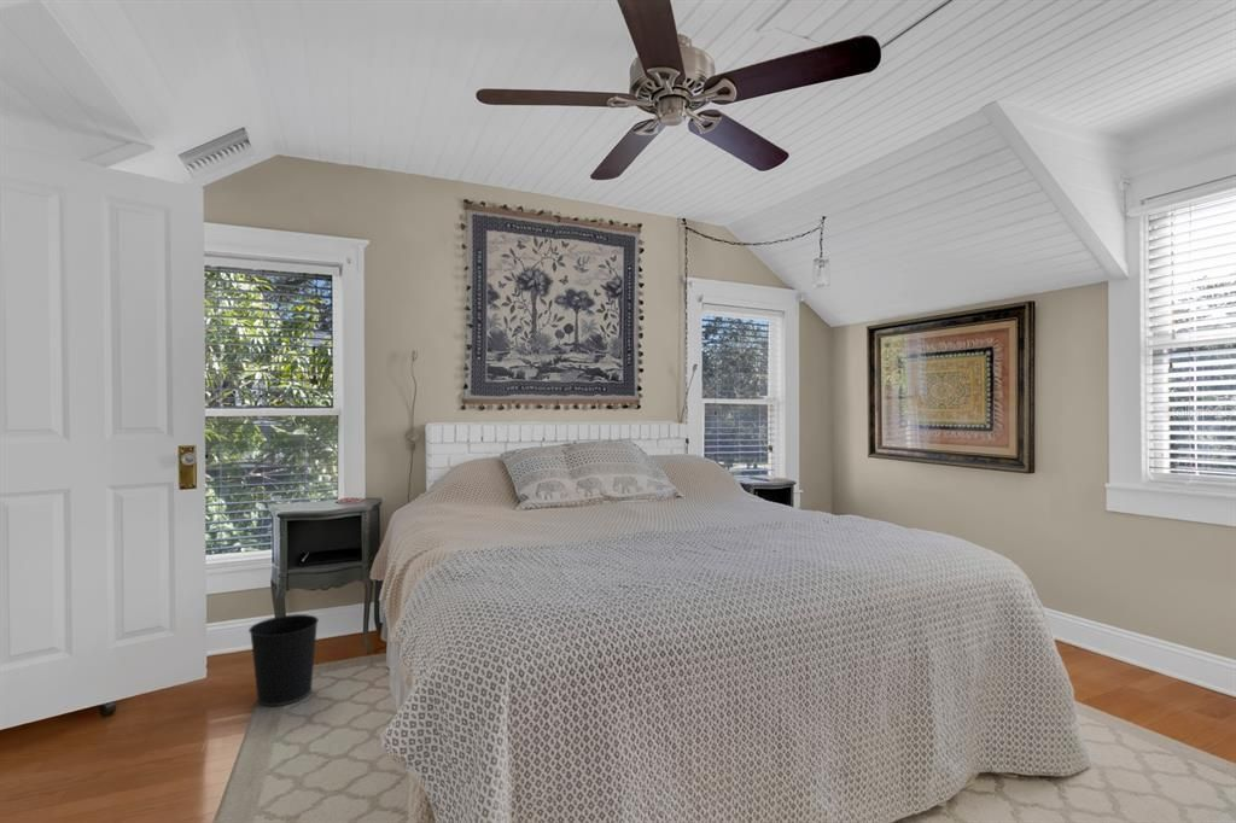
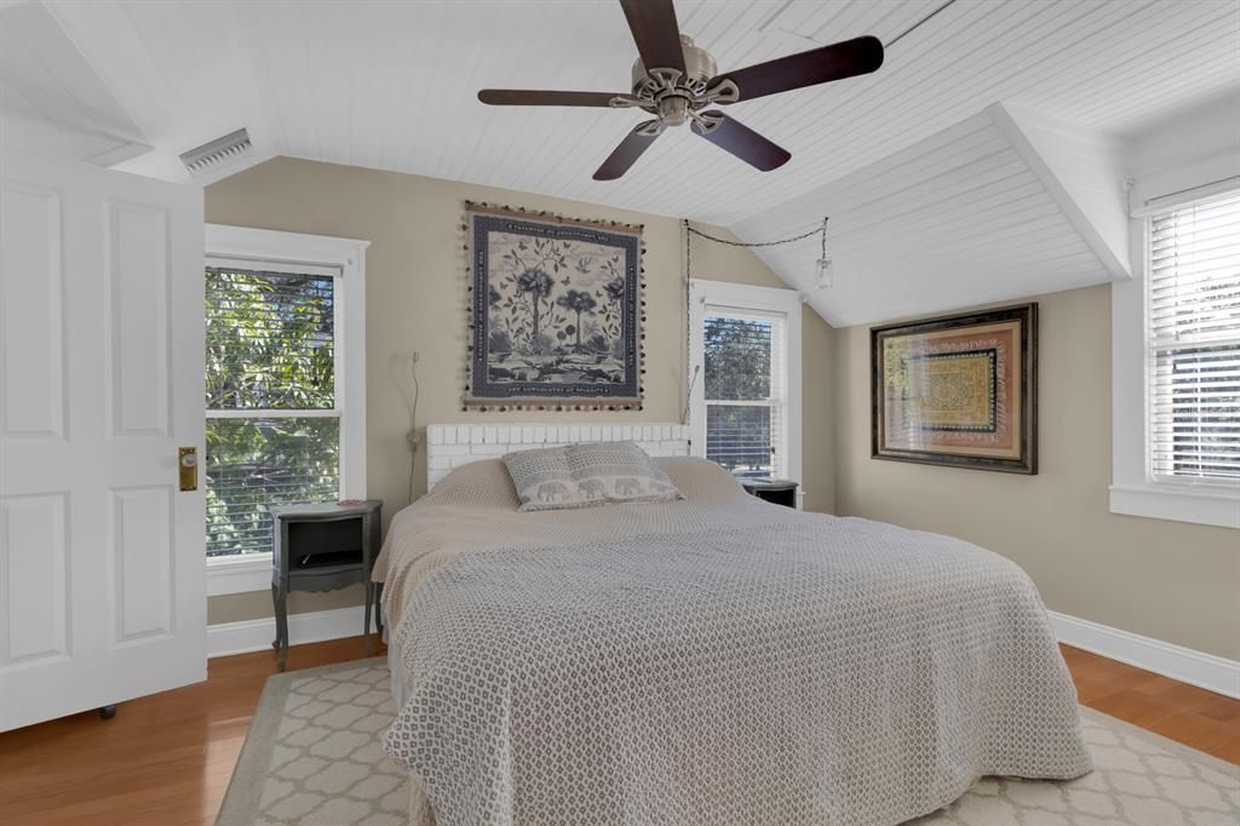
- wastebasket [247,613,320,707]
